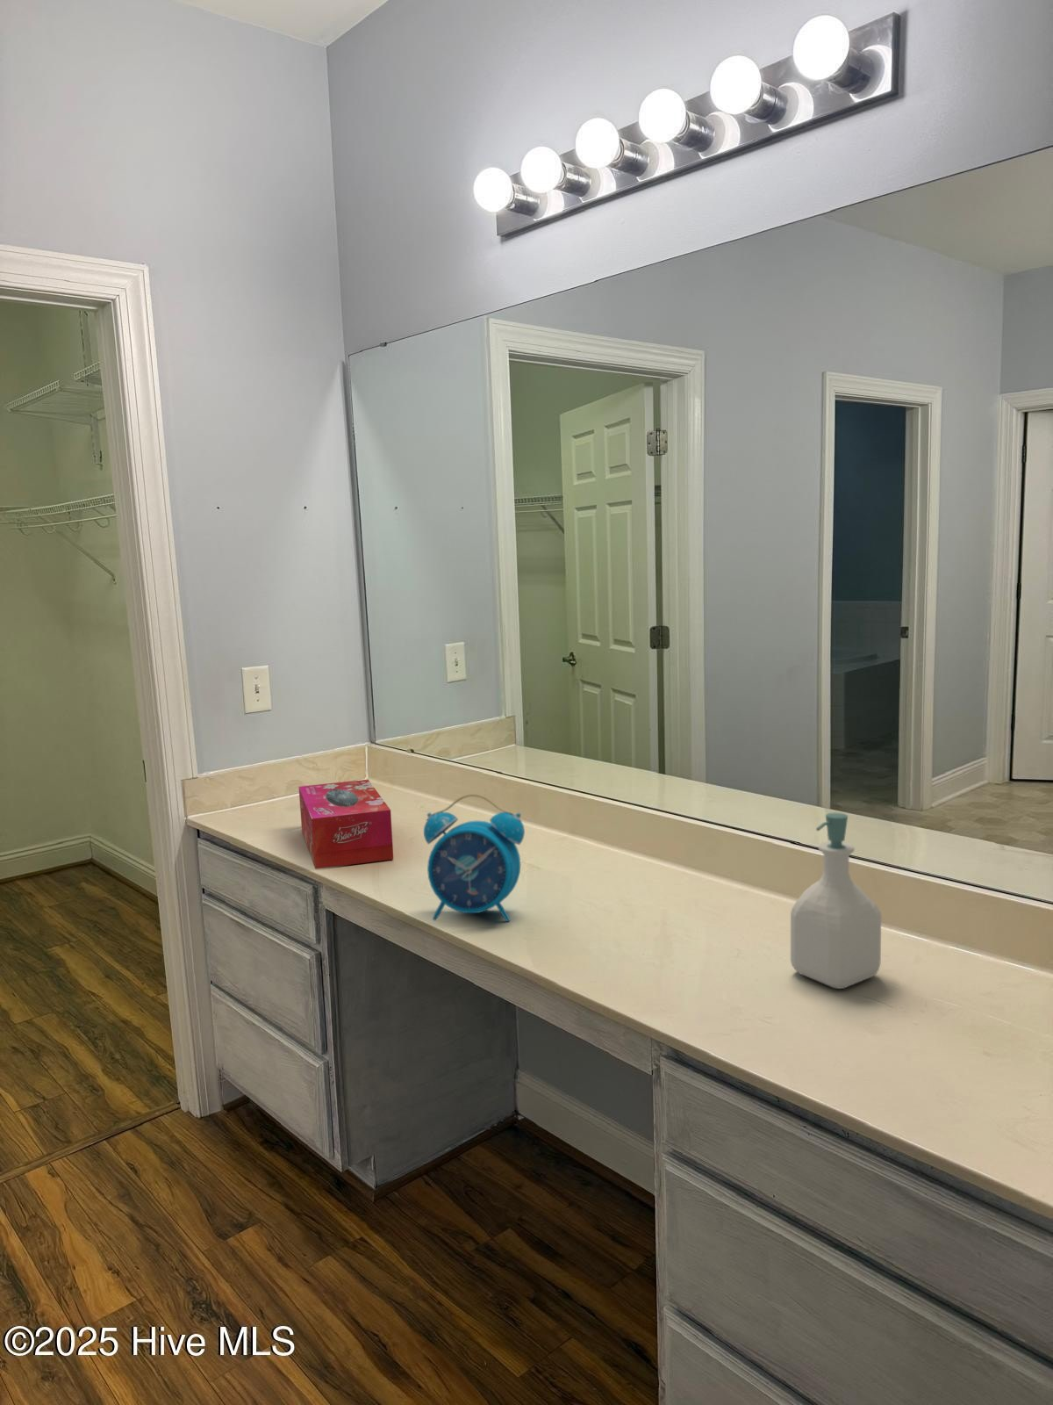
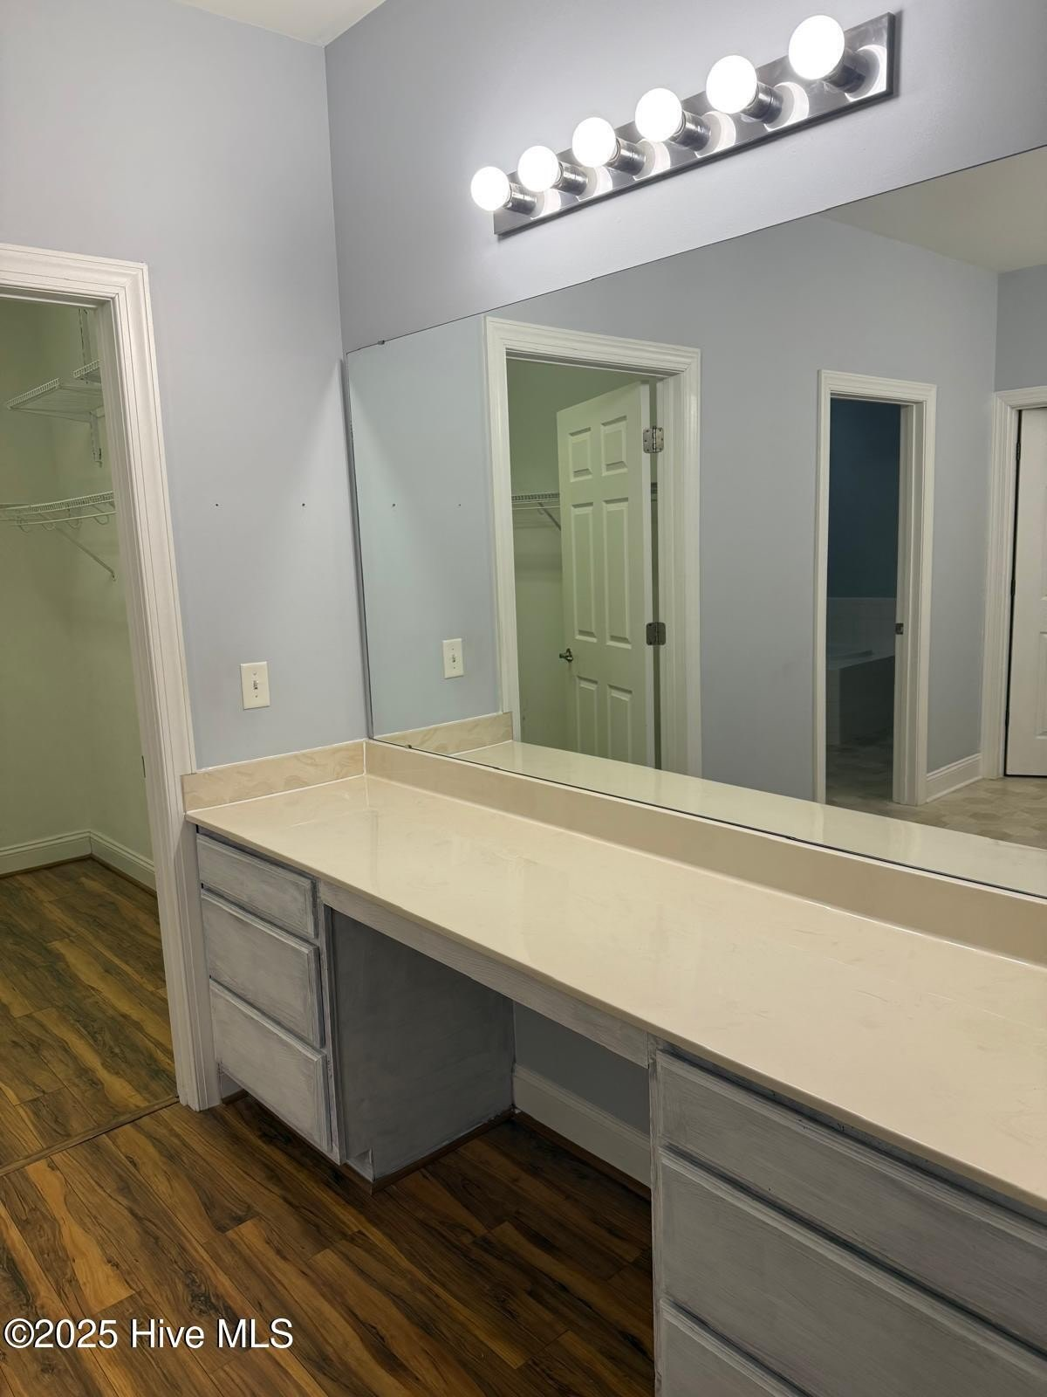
- soap bottle [790,811,882,990]
- tissue box [298,779,394,870]
- alarm clock [423,793,525,923]
